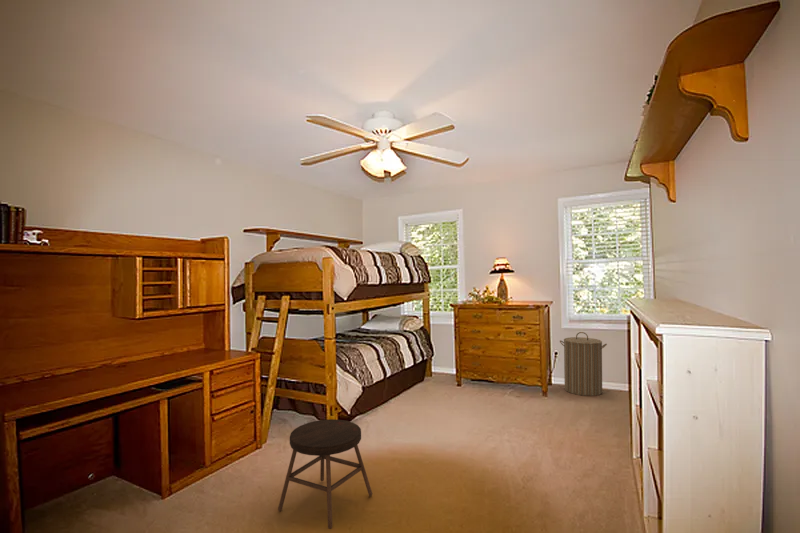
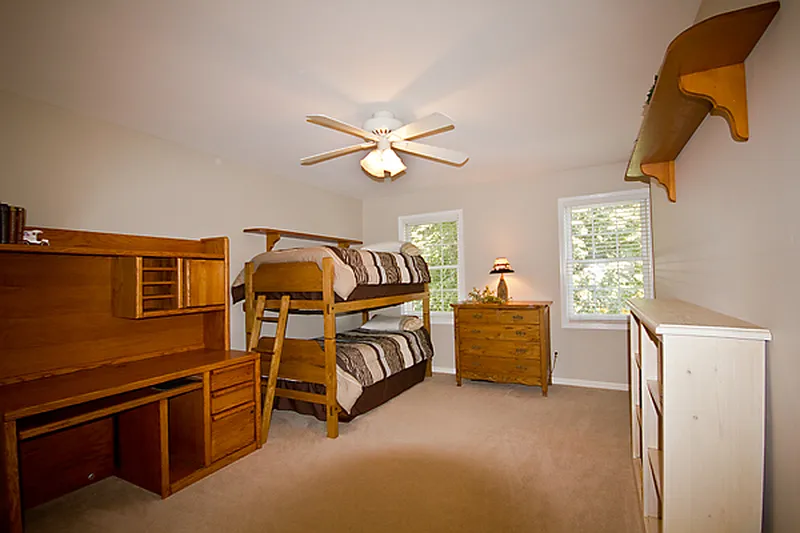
- stool [277,418,373,530]
- laundry hamper [559,331,608,397]
